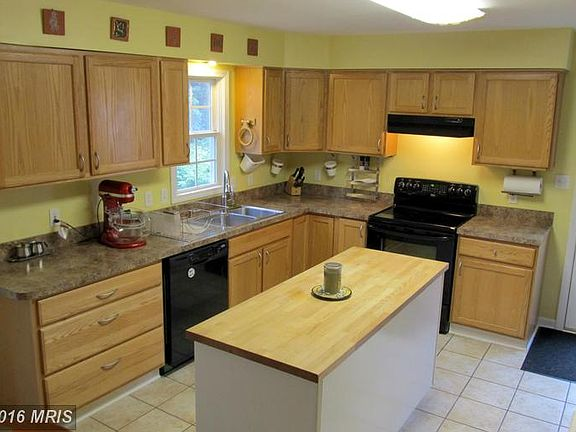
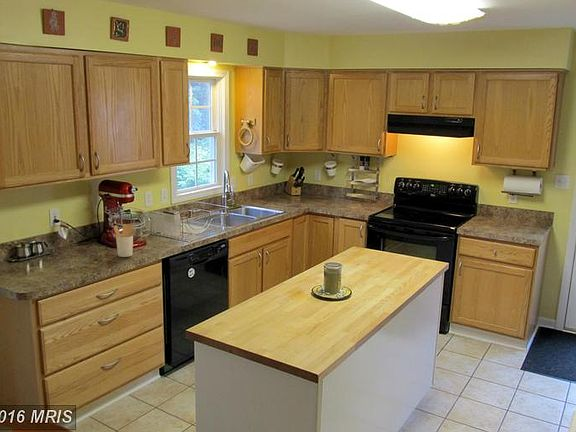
+ utensil holder [113,223,137,258]
